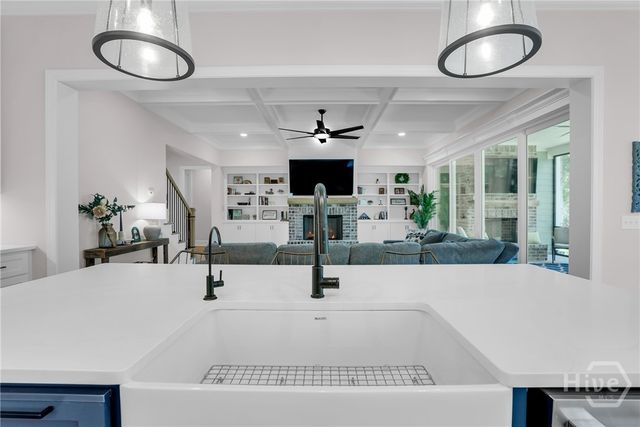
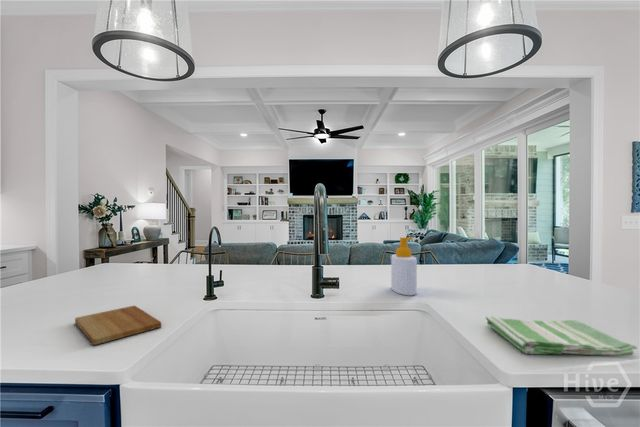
+ dish towel [485,315,638,356]
+ cutting board [74,305,162,346]
+ soap bottle [390,236,418,297]
